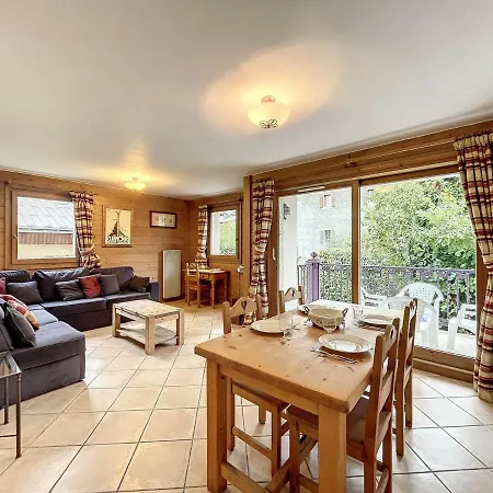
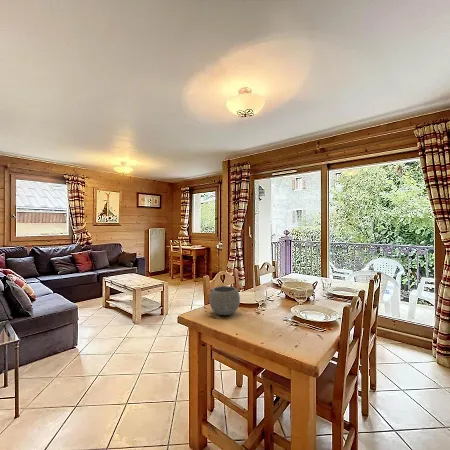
+ bowl [208,285,241,316]
